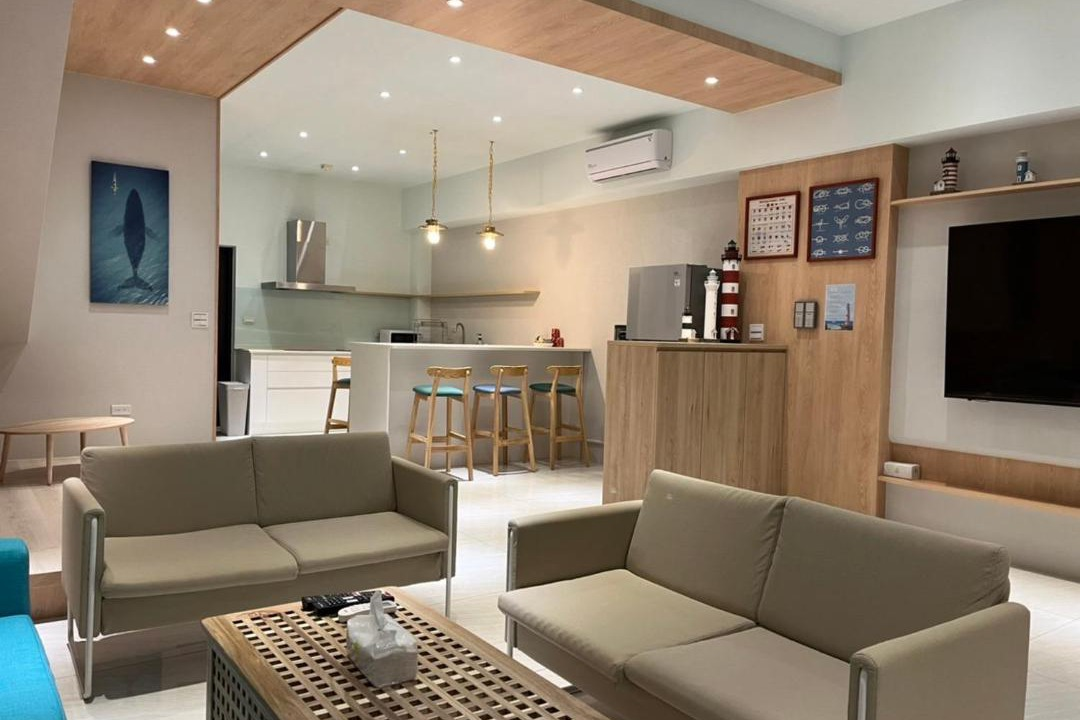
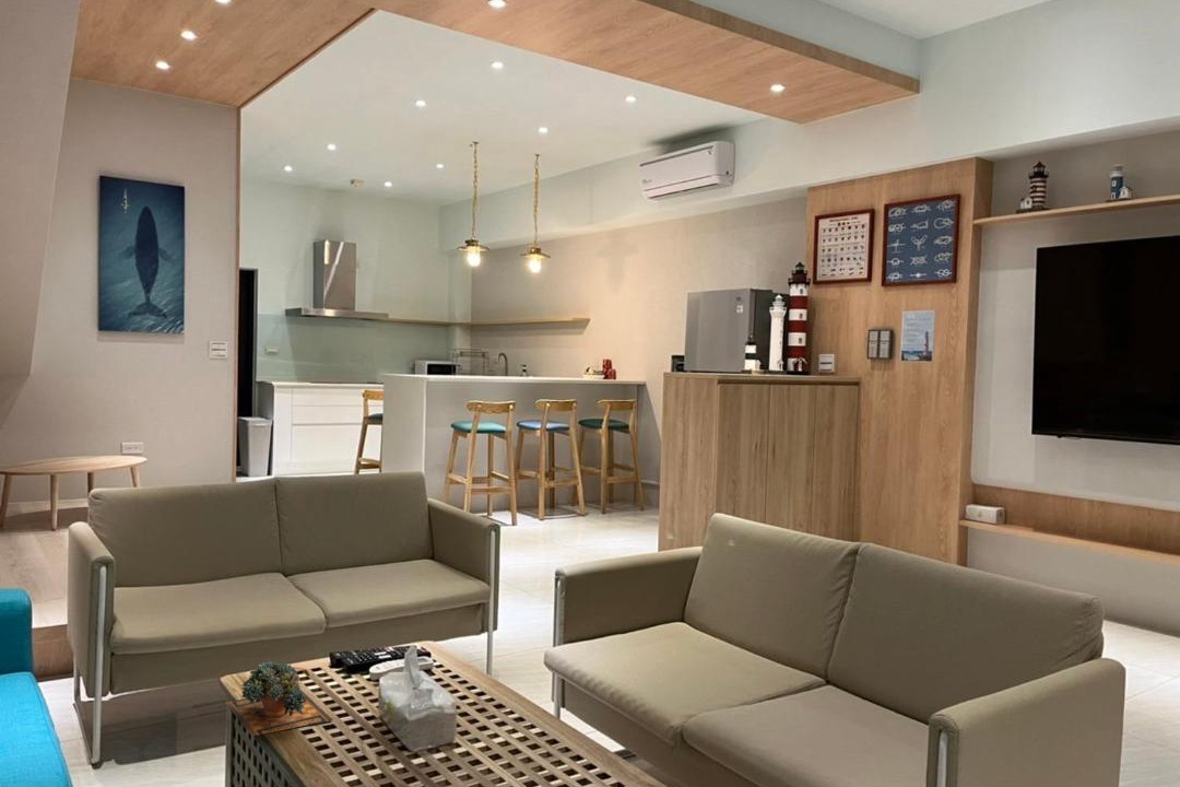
+ succulent plant [224,660,333,737]
